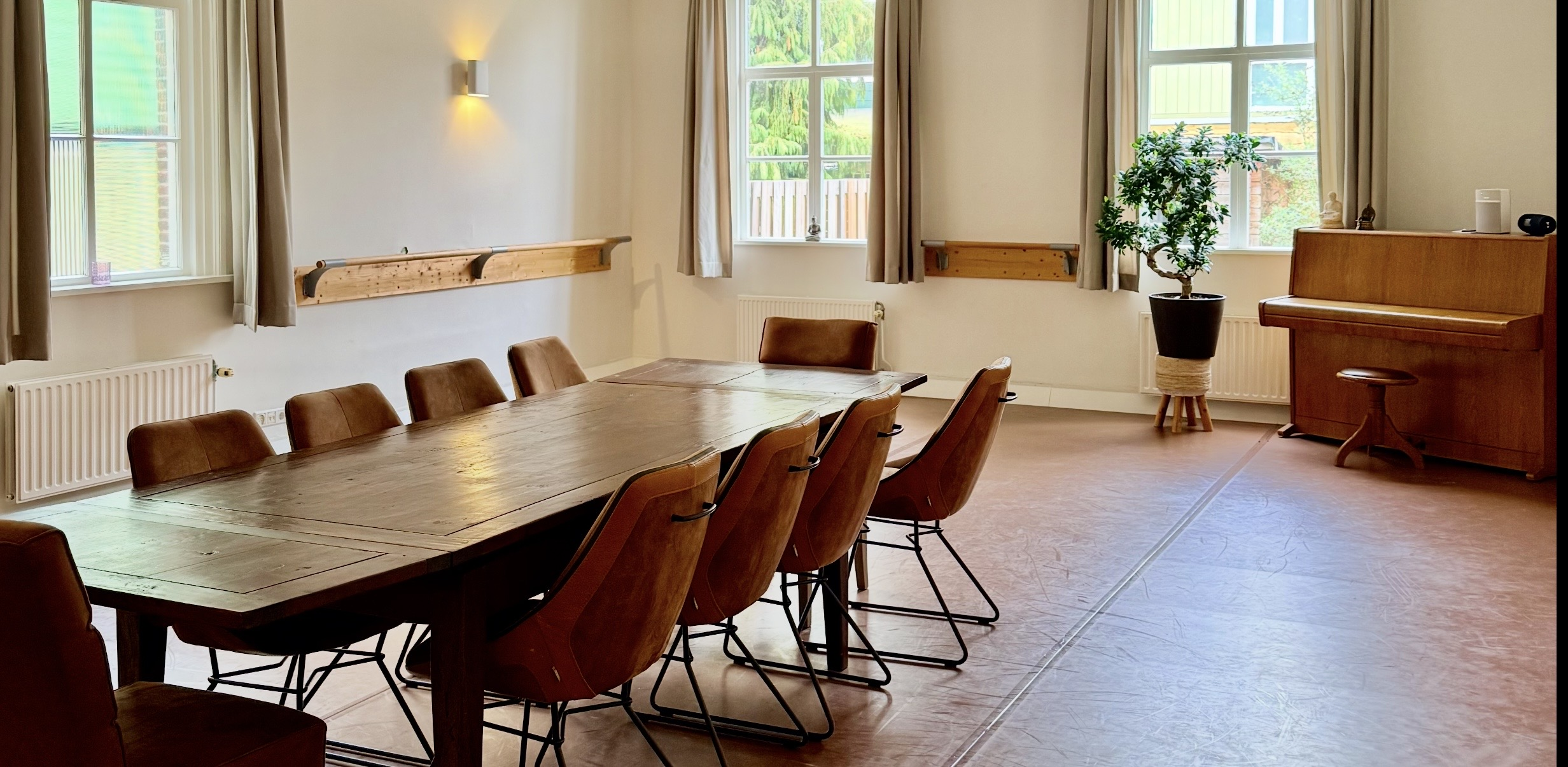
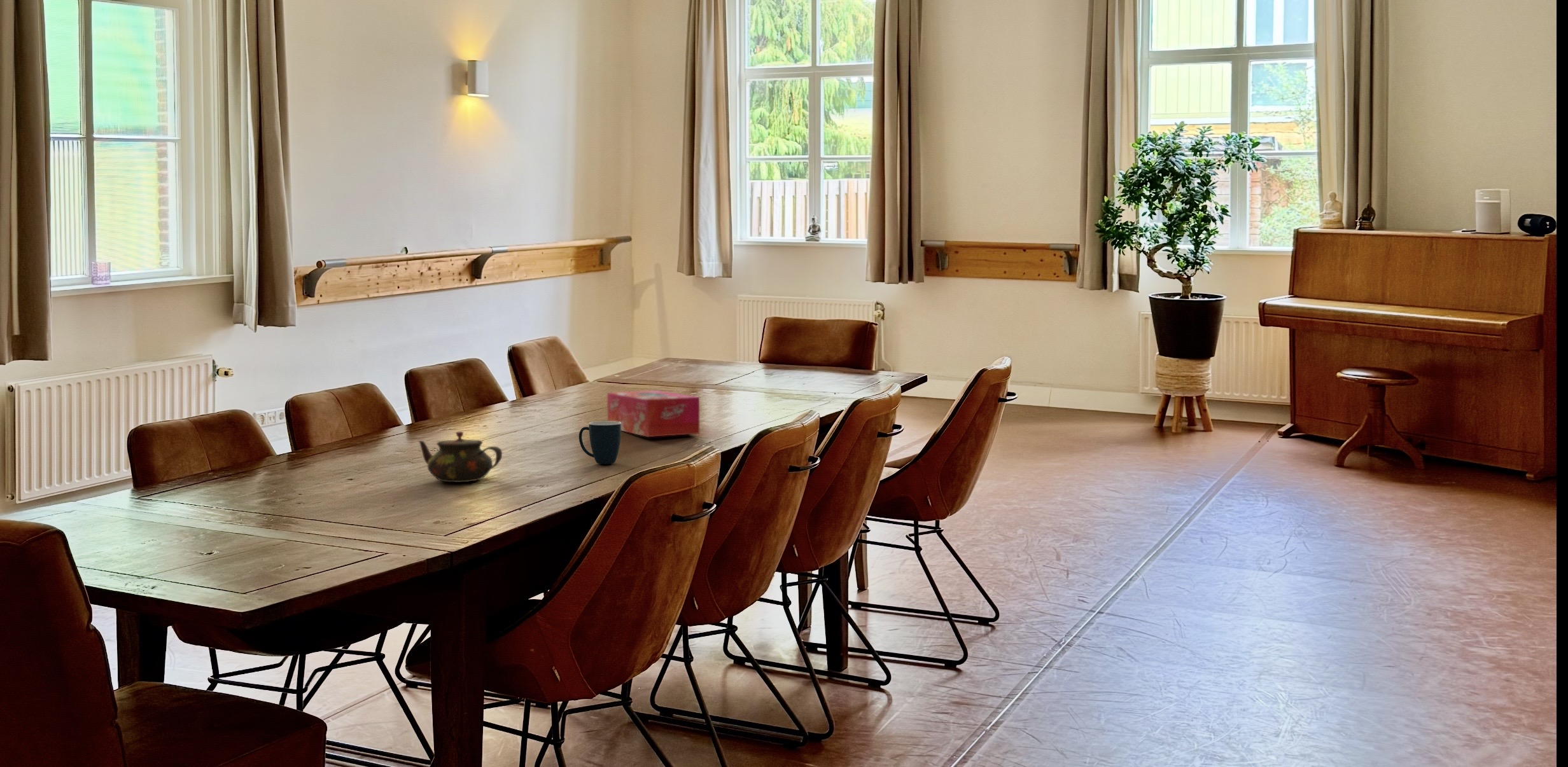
+ teapot [417,431,503,483]
+ mug [578,420,622,465]
+ tissue box [606,390,700,438]
